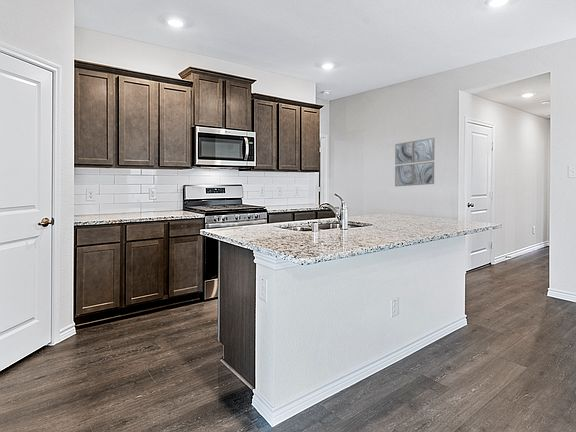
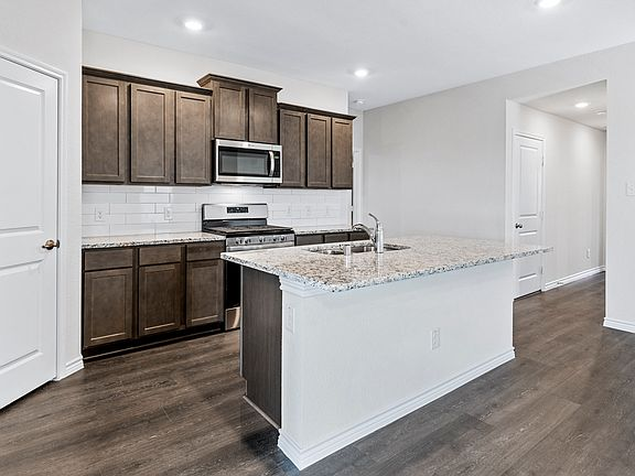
- wall art [394,137,435,187]
